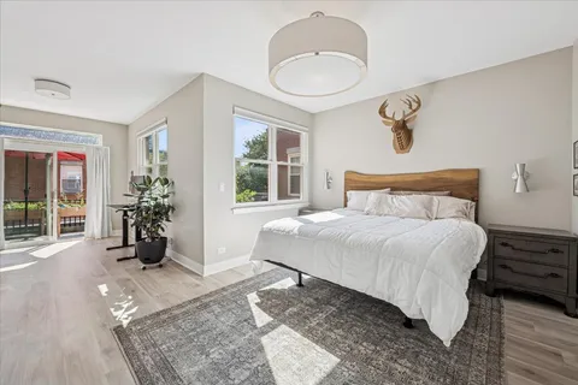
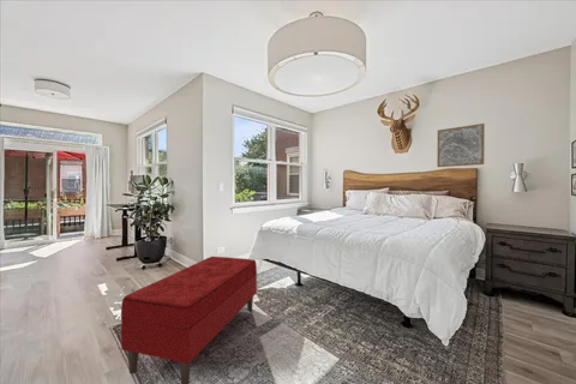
+ bench [120,256,258,384]
+ wall art [436,122,486,168]
